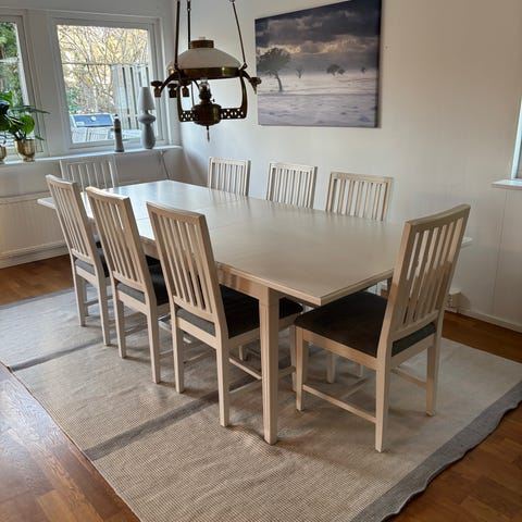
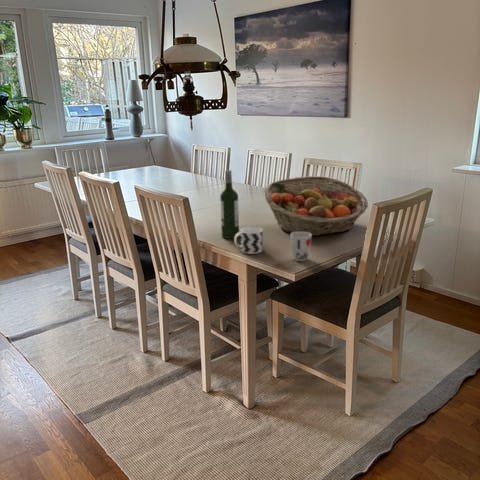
+ cup [289,232,312,262]
+ cup [233,226,264,255]
+ fruit basket [263,175,369,237]
+ wine bottle [219,169,240,240]
